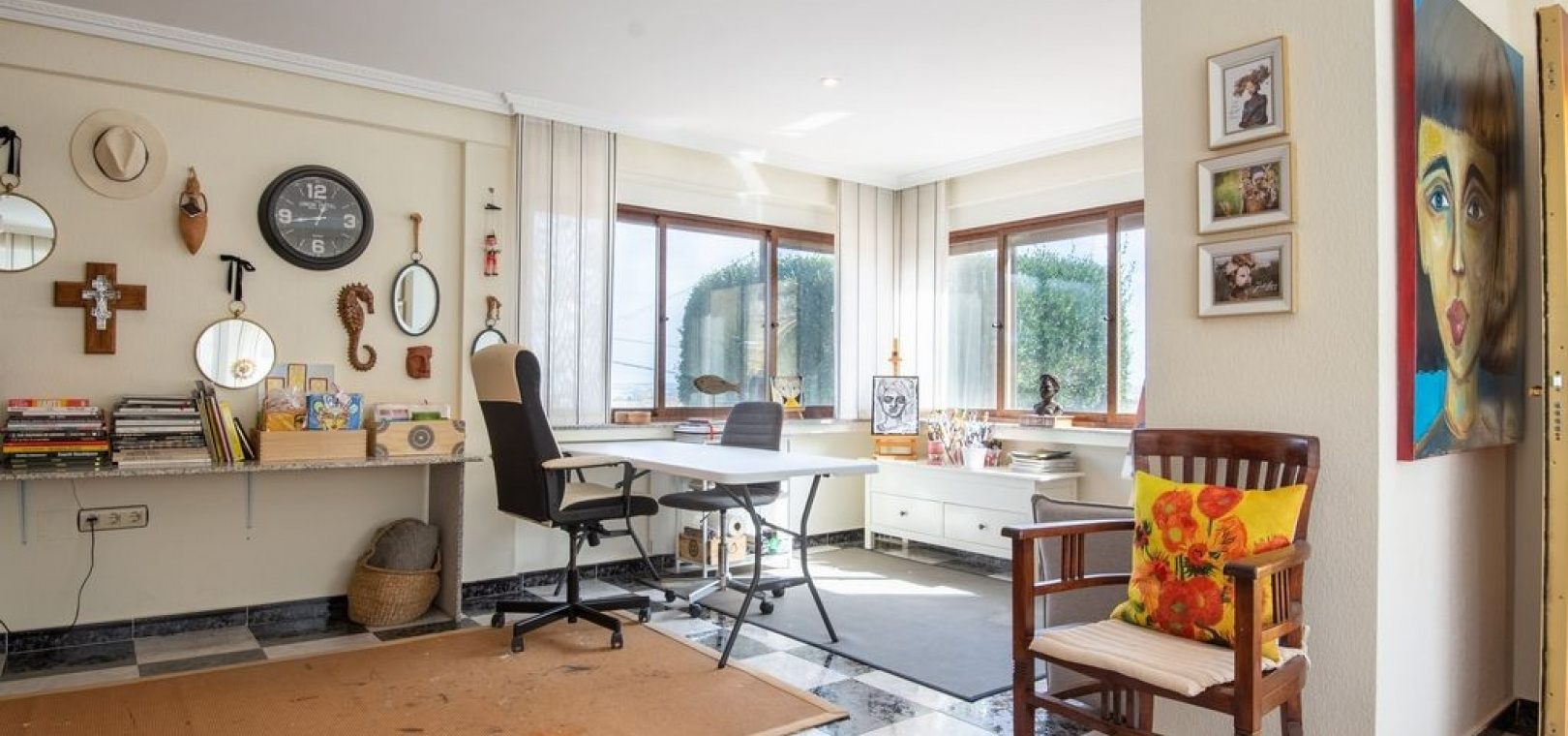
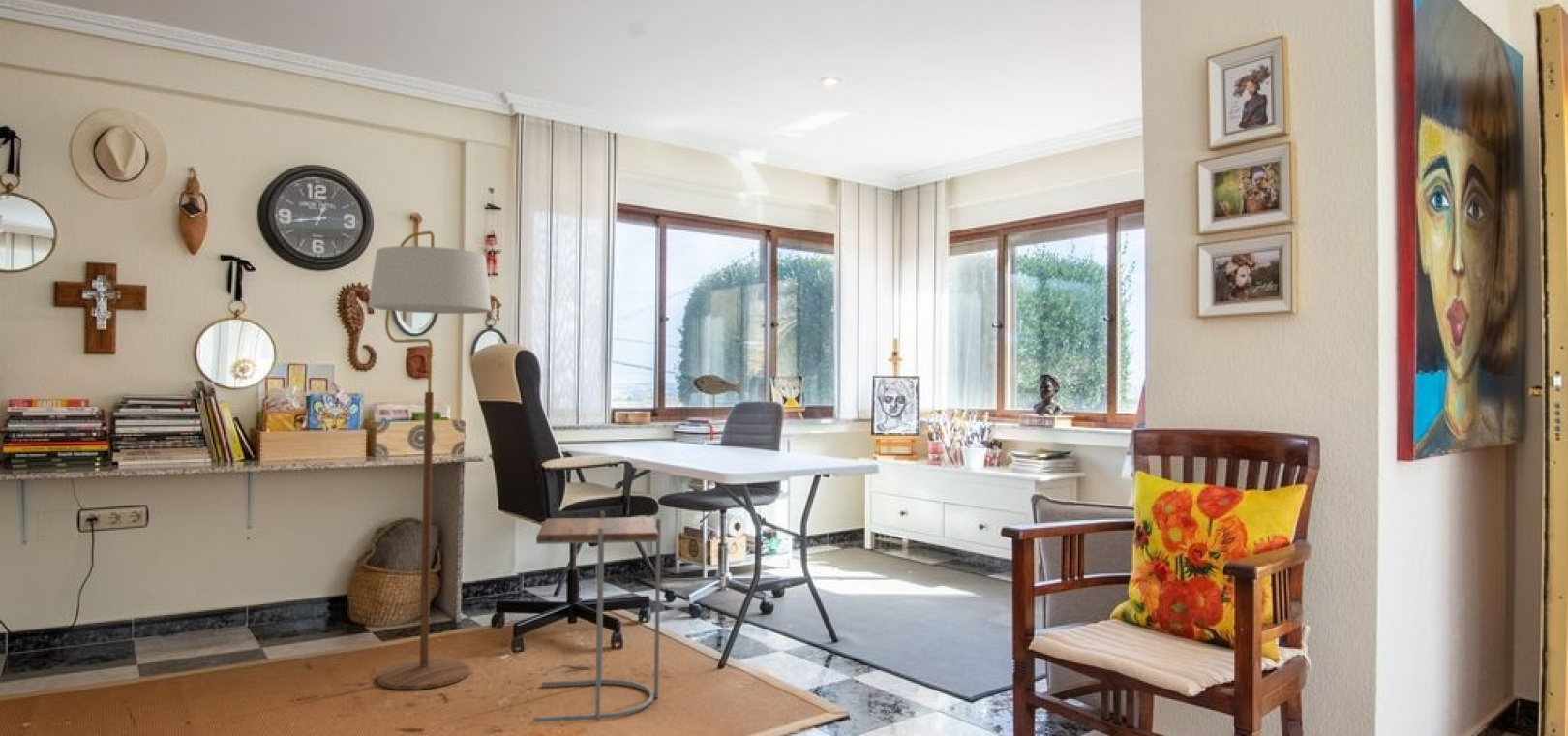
+ floor lamp [367,230,493,690]
+ side table [532,510,662,723]
